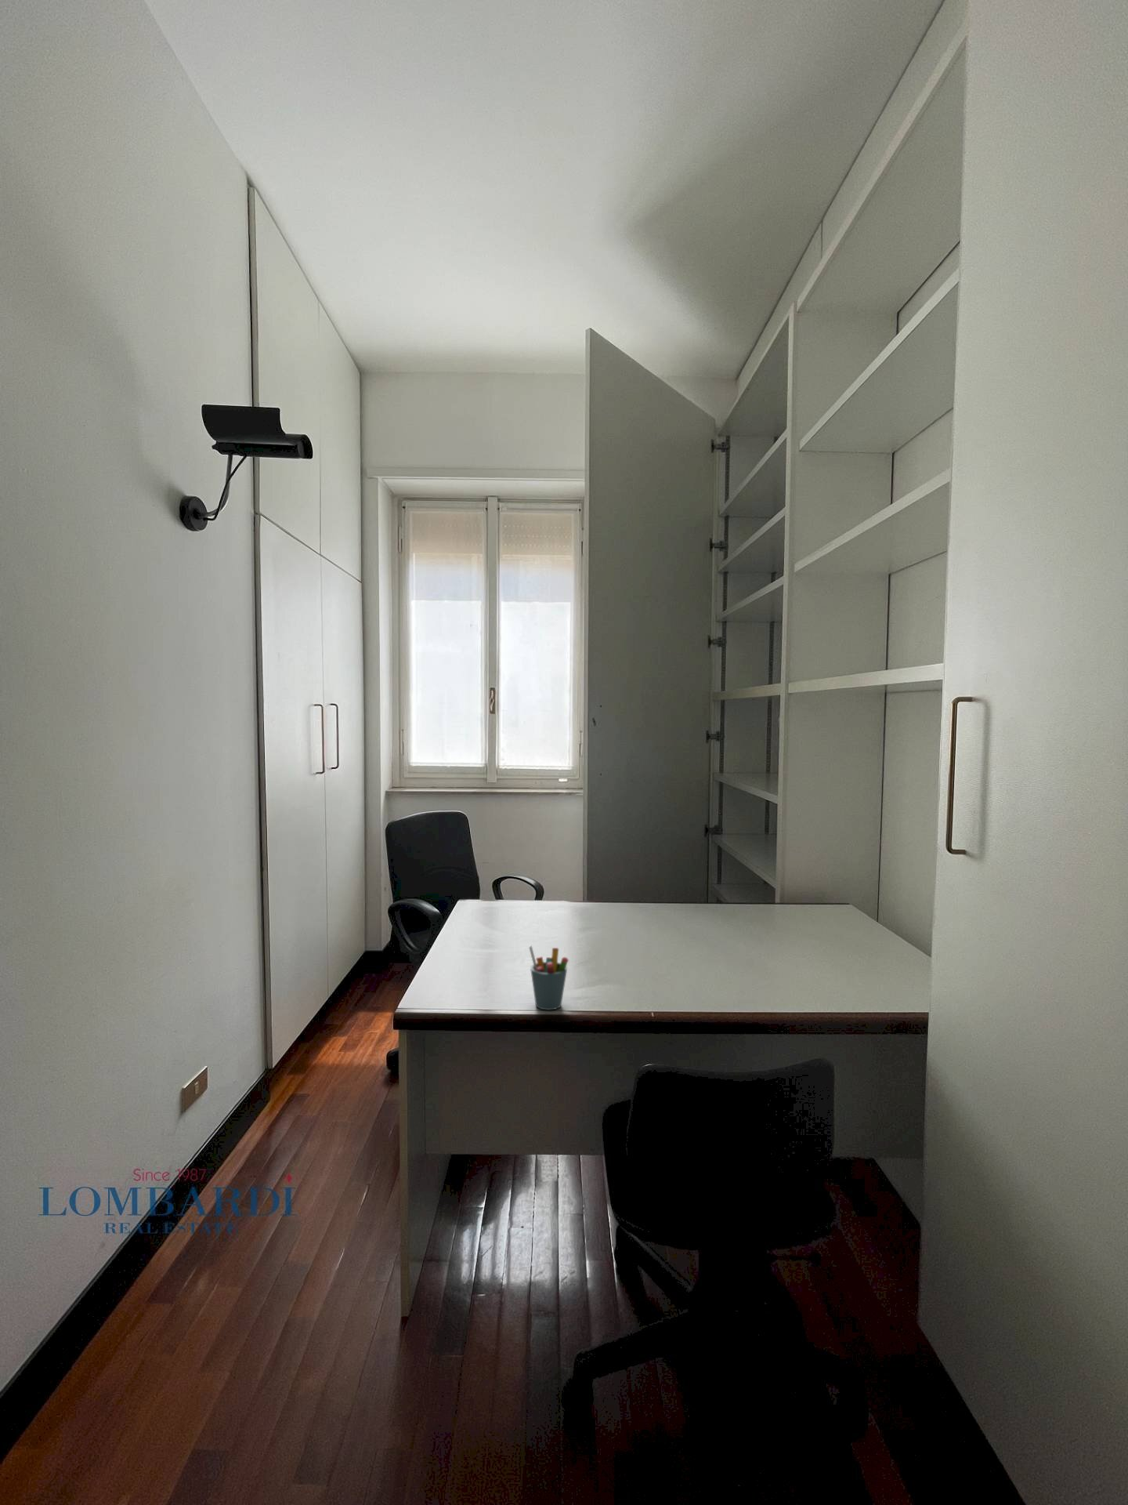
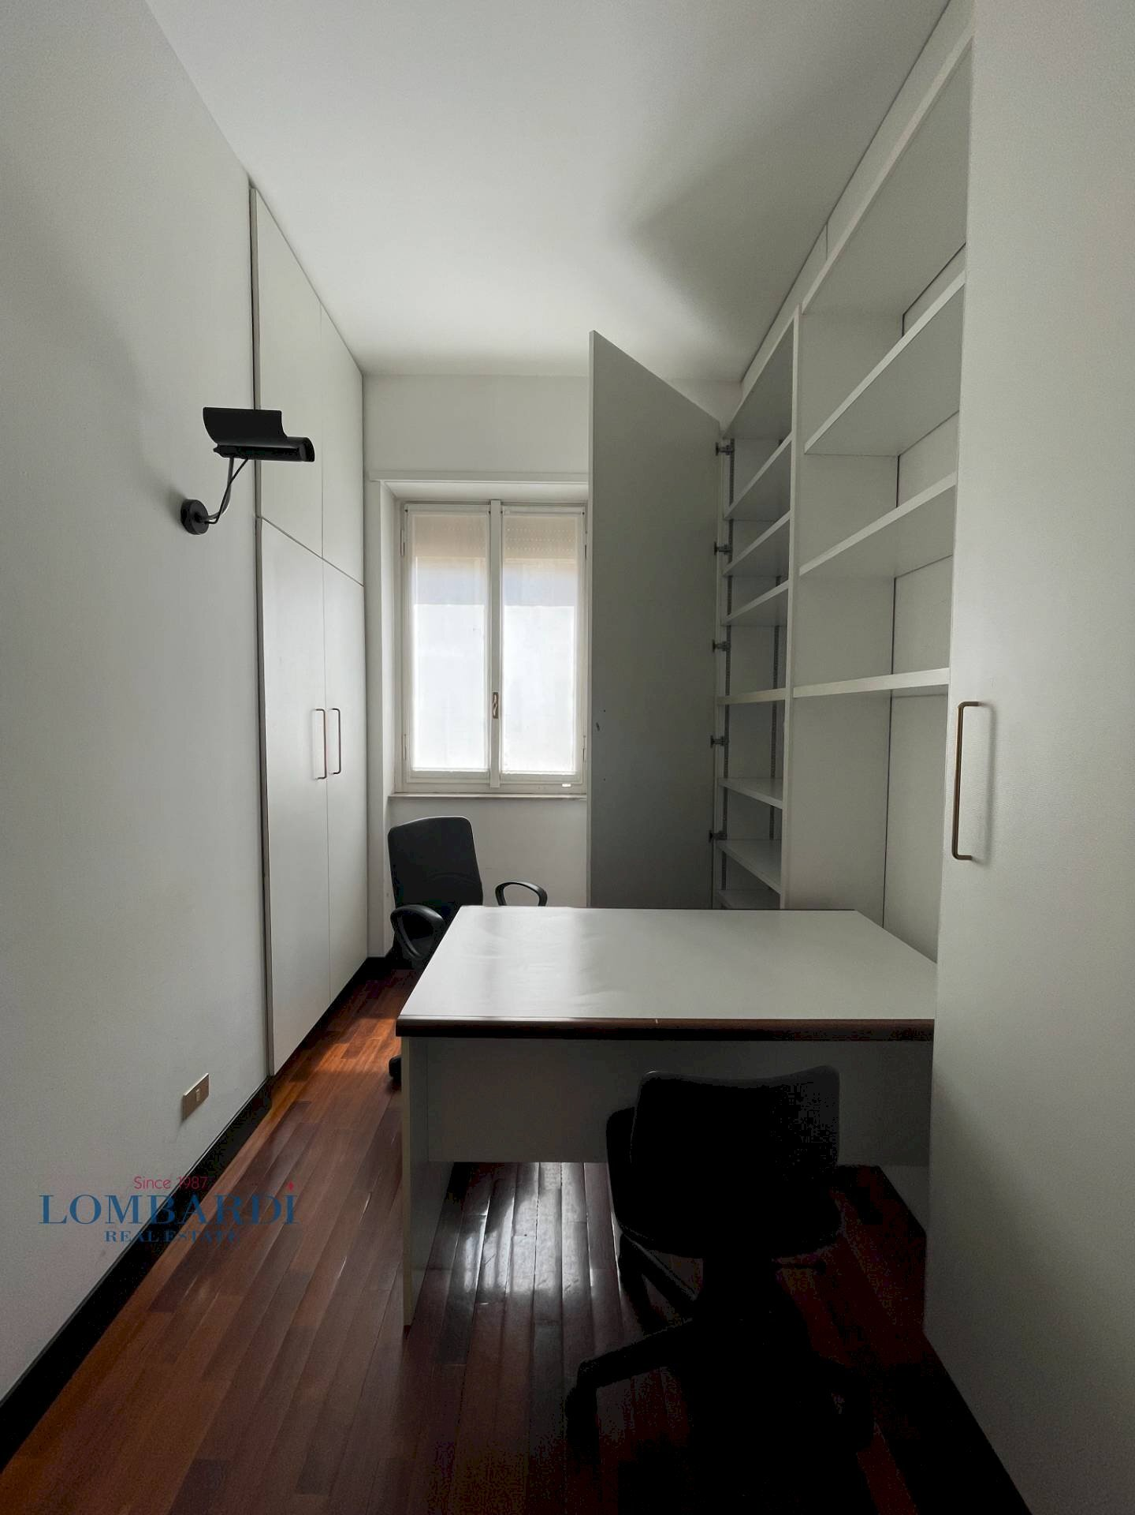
- pen holder [528,944,570,1011]
